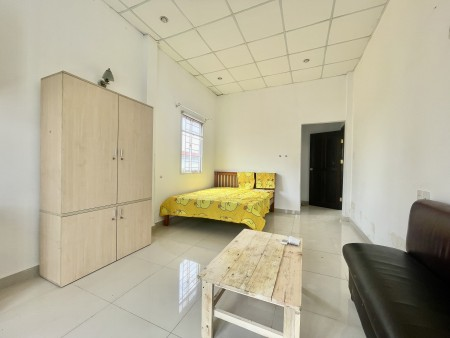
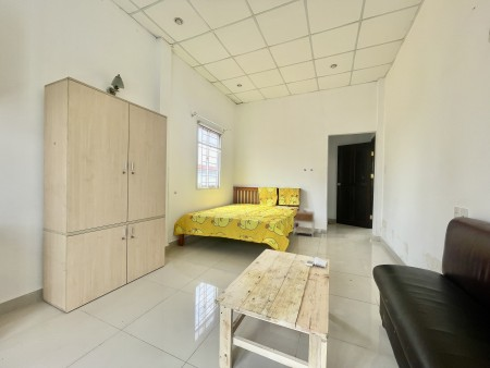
+ nightstand [292,209,316,238]
